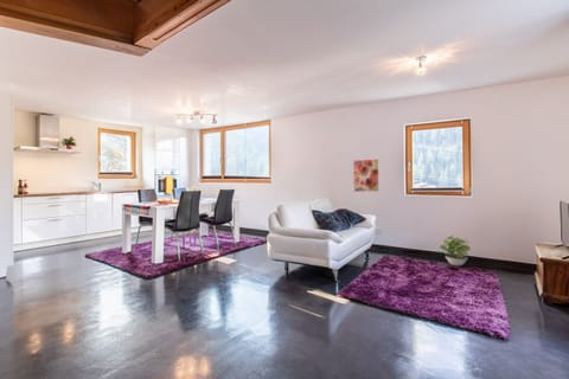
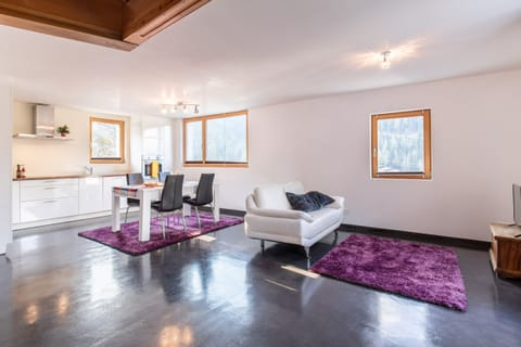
- wall art [352,159,379,192]
- potted plant [439,235,472,266]
